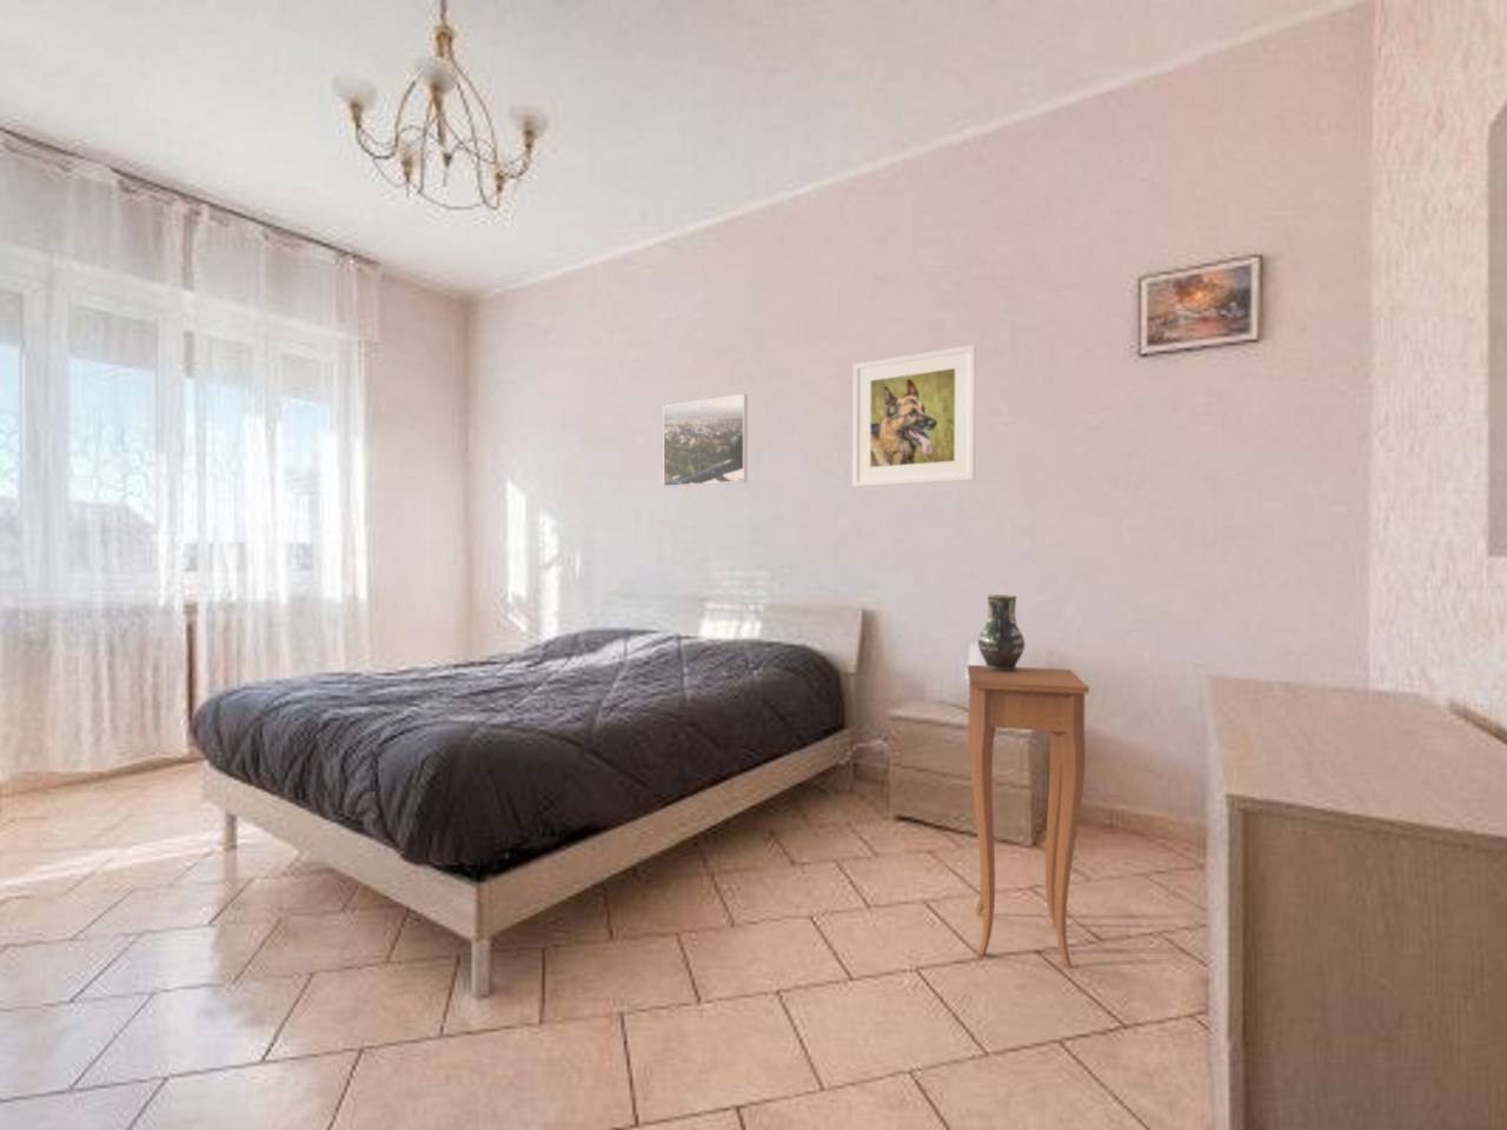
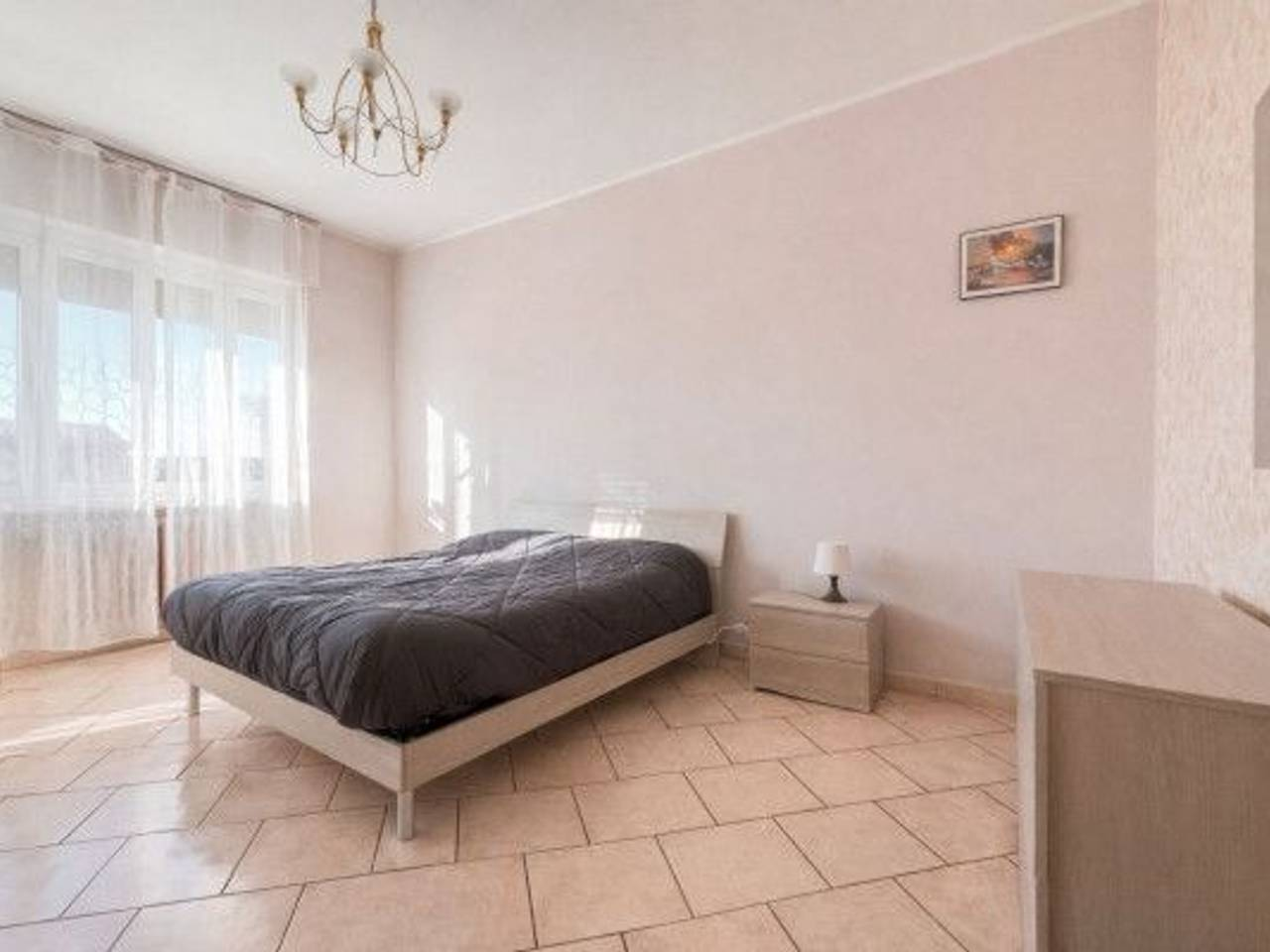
- side table [967,664,1090,970]
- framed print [663,393,749,489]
- vase [978,593,1025,672]
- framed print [851,344,978,489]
